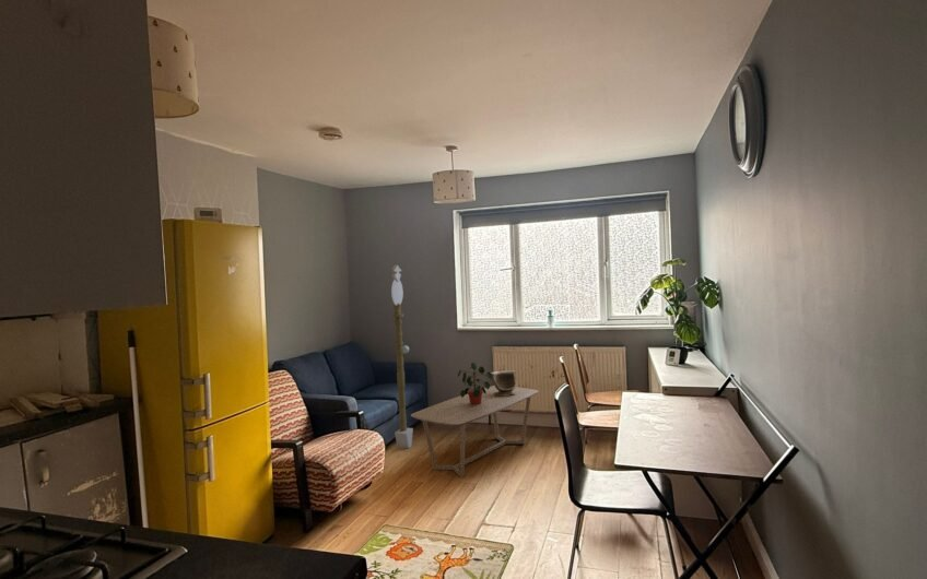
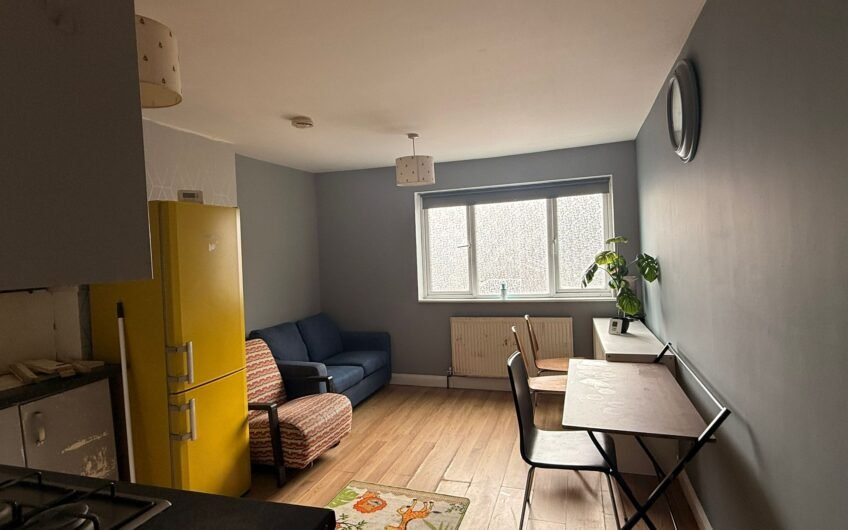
- potted plant [457,362,494,404]
- decorative bowl [490,369,518,395]
- coffee table [410,385,540,478]
- magic staff [390,264,414,449]
